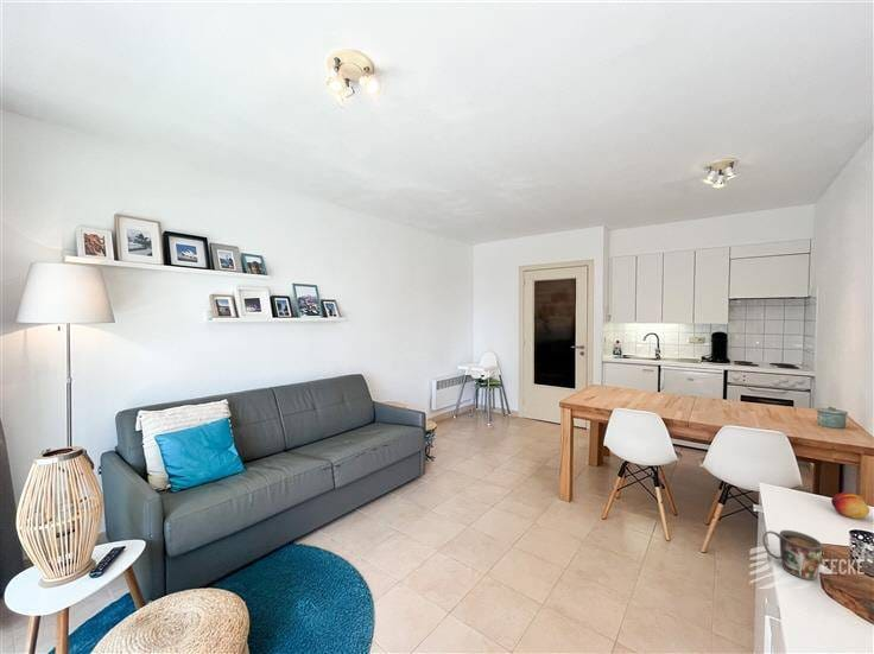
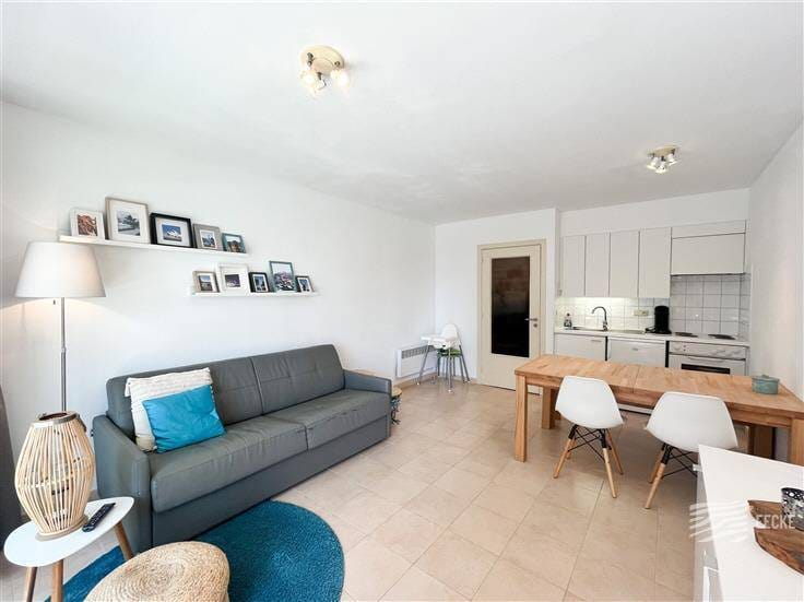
- mug [761,529,823,580]
- fruit [830,491,870,520]
